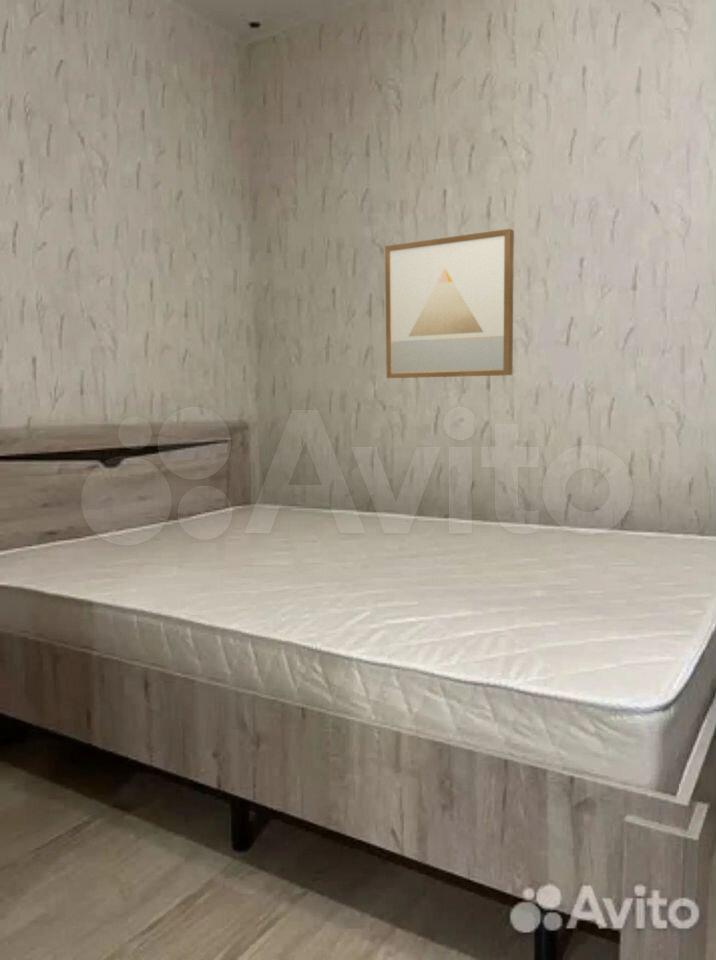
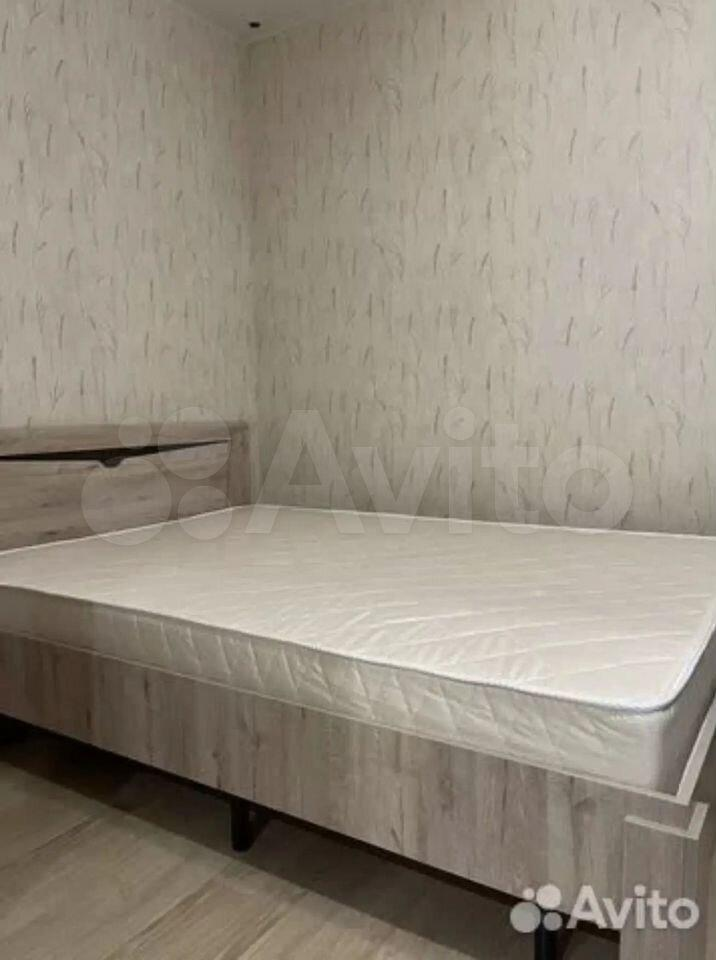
- wall art [384,228,515,379]
